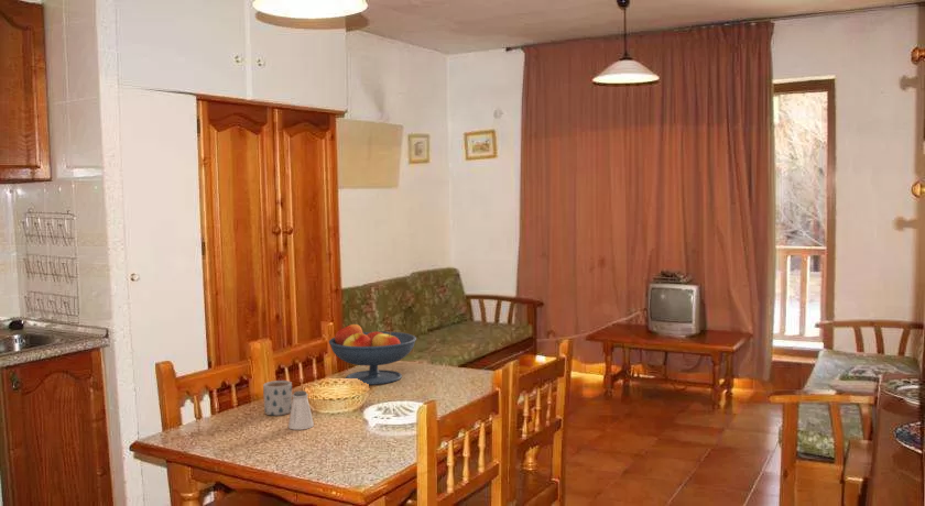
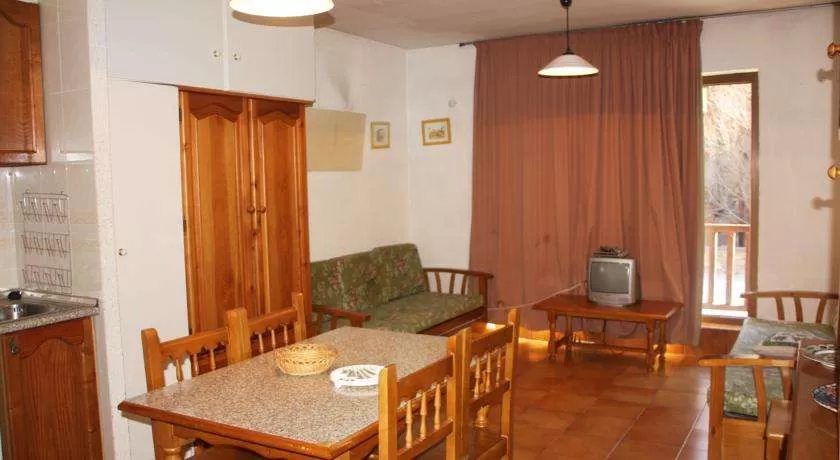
- fruit bowl [328,323,417,386]
- mug [262,380,293,417]
- saltshaker [287,389,315,431]
